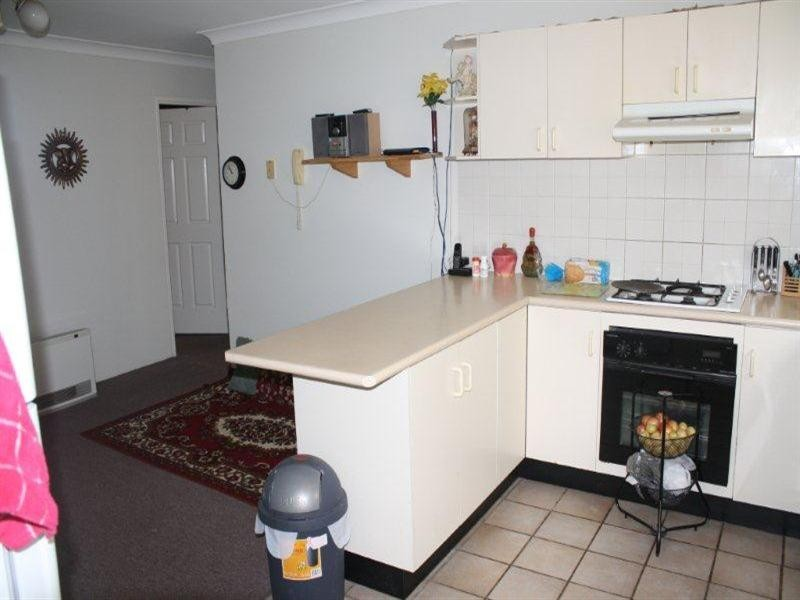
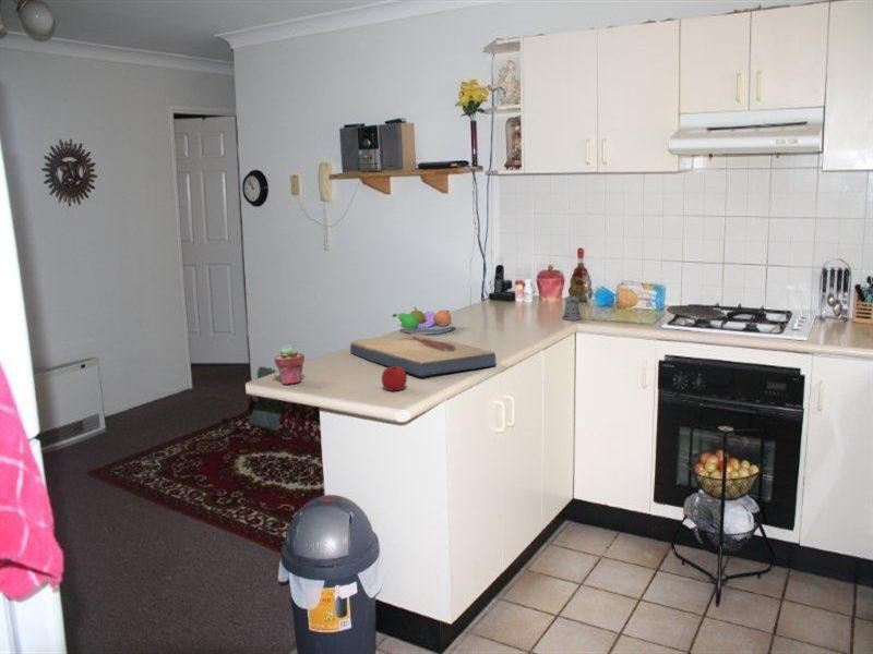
+ fruit bowl [392,305,456,336]
+ fish fossil [349,334,497,377]
+ apple [381,363,408,392]
+ potted succulent [273,343,306,386]
+ pepper shaker [561,294,583,322]
